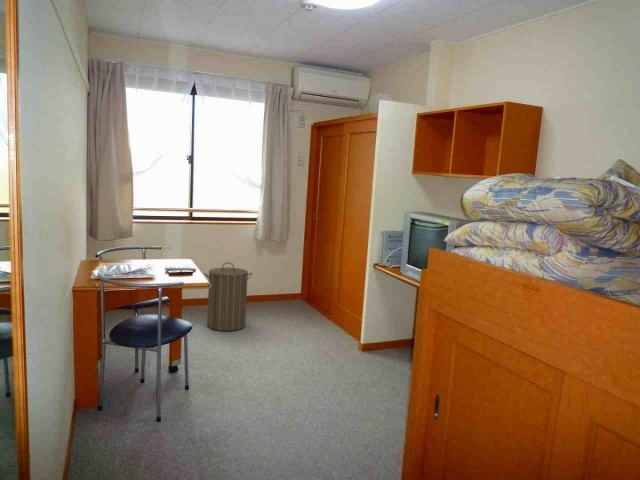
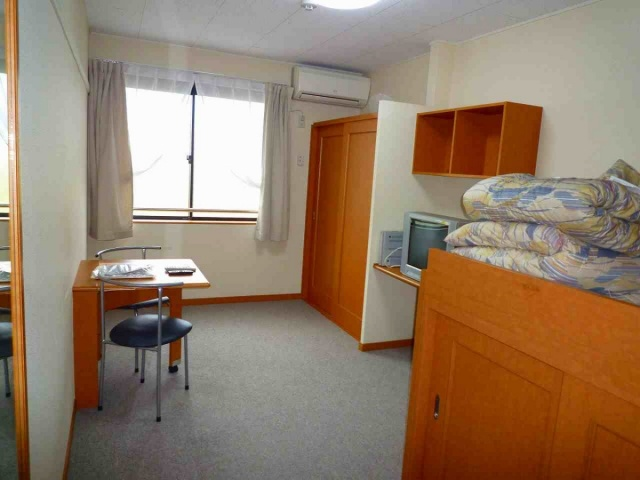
- laundry hamper [203,261,253,332]
